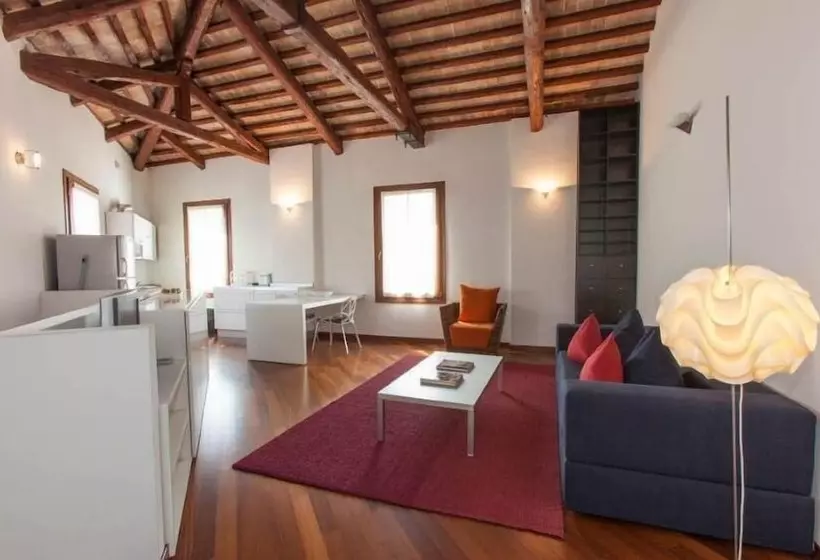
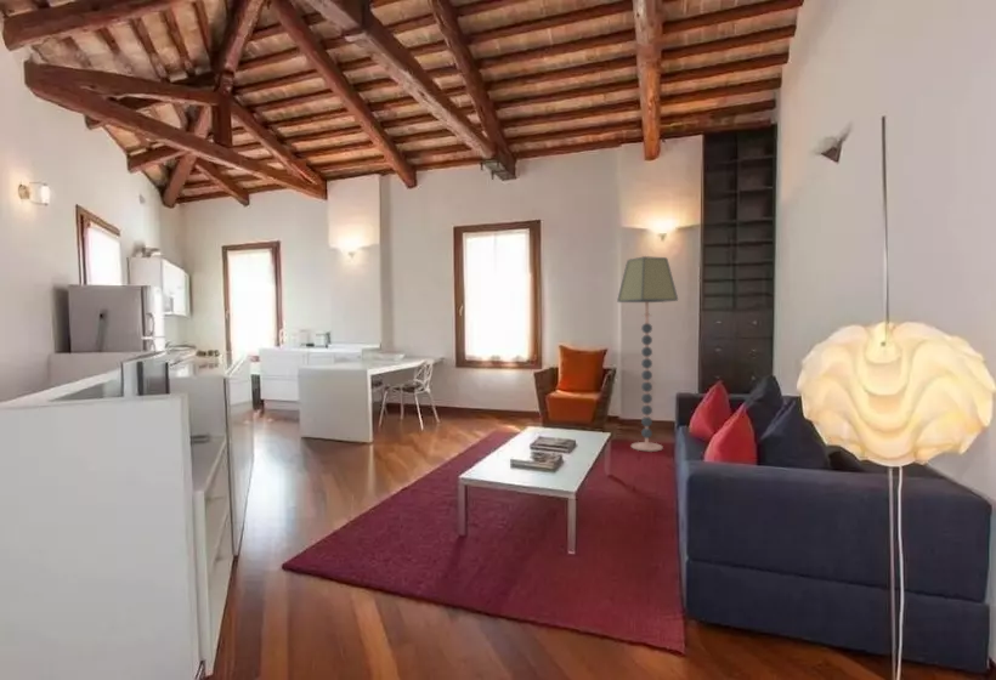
+ floor lamp [616,255,679,453]
